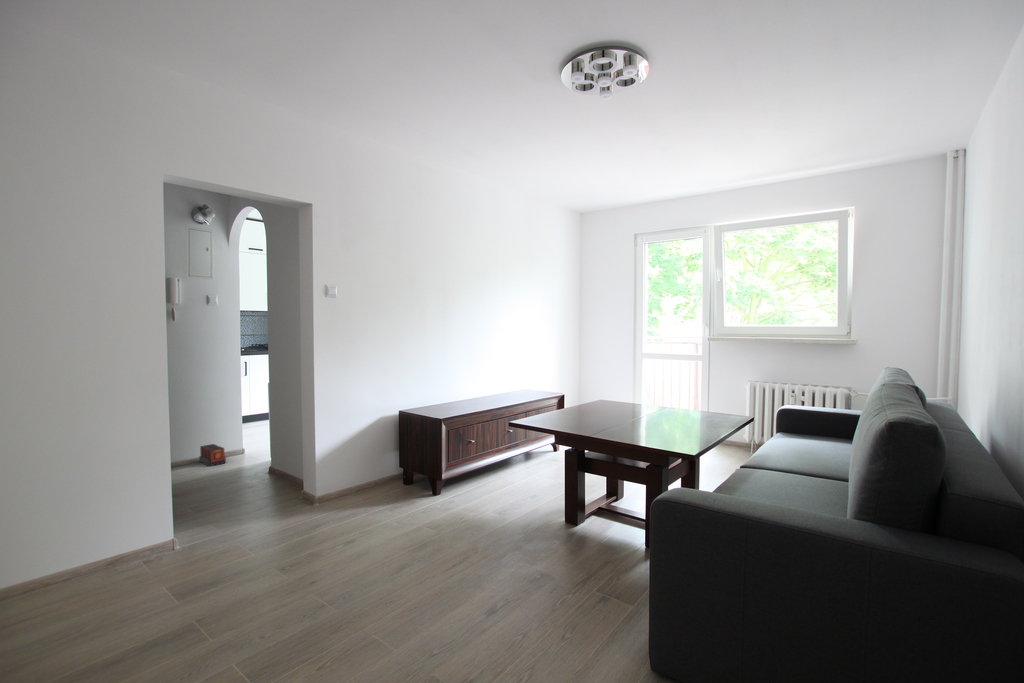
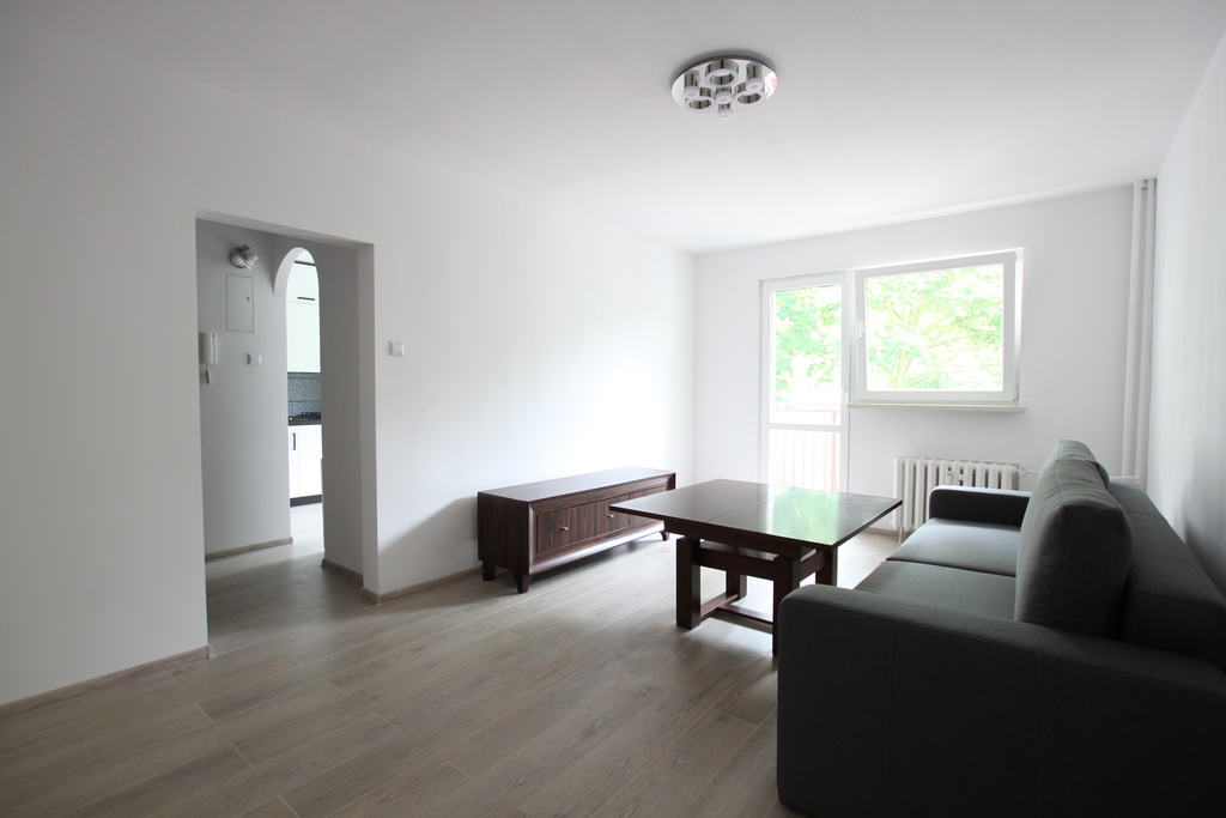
- speaker [198,443,227,467]
